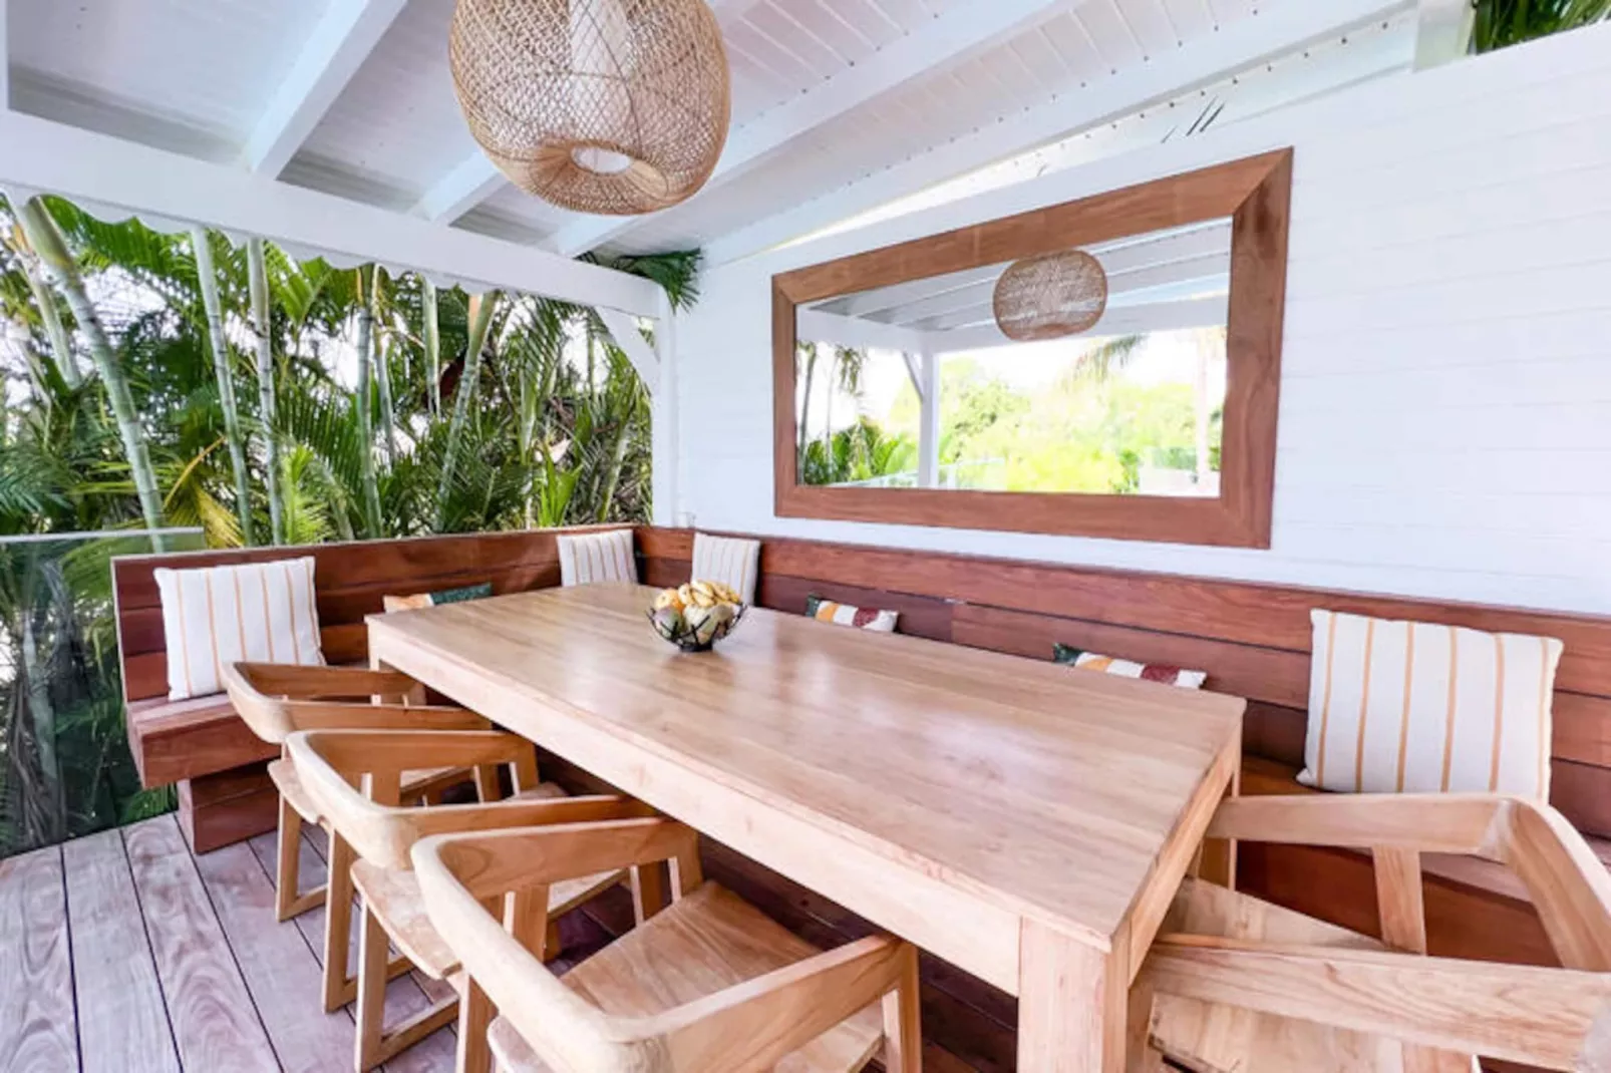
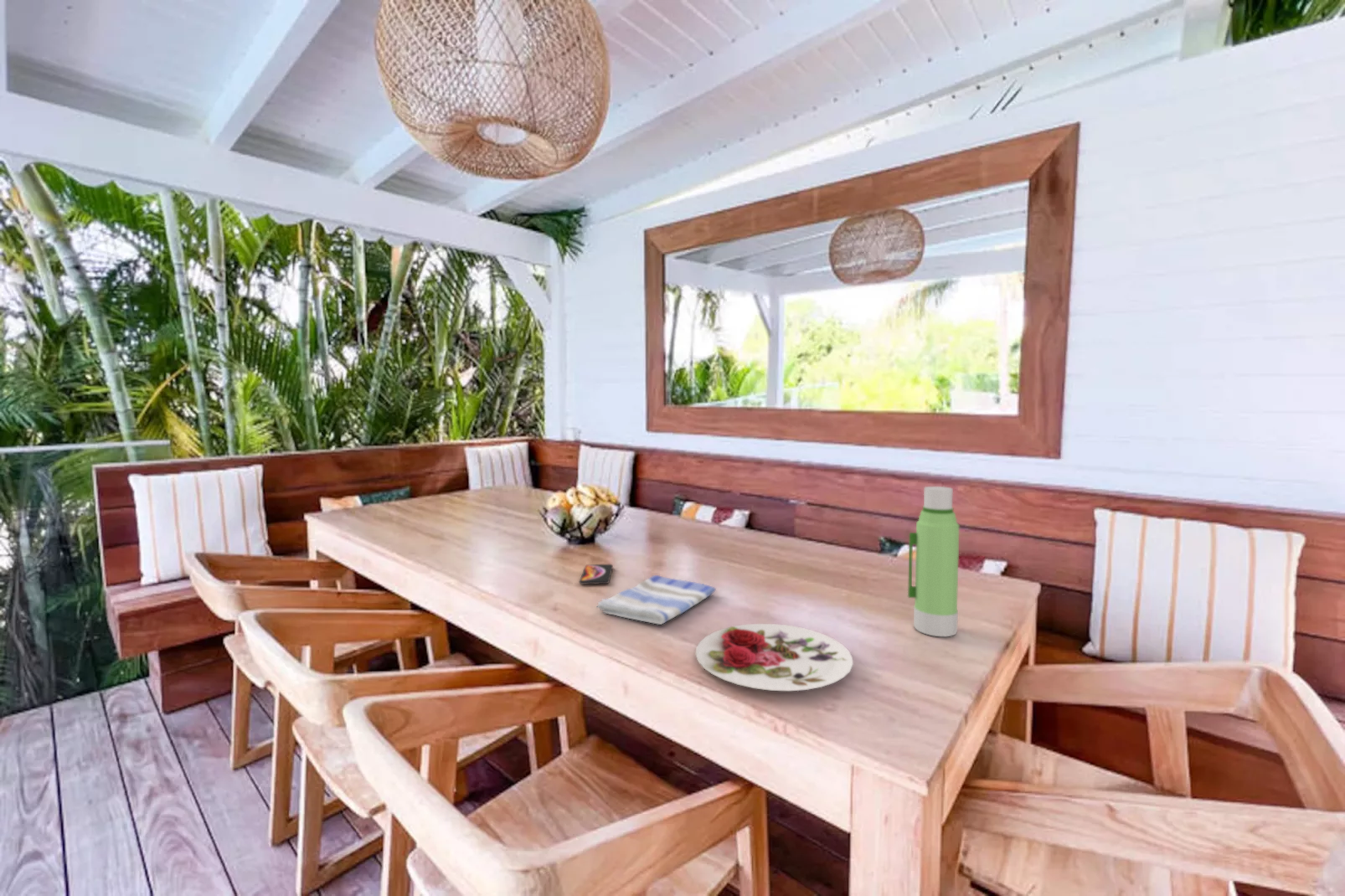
+ plate [695,623,854,692]
+ smartphone [579,564,614,585]
+ dish towel [595,574,717,626]
+ water bottle [907,486,960,637]
